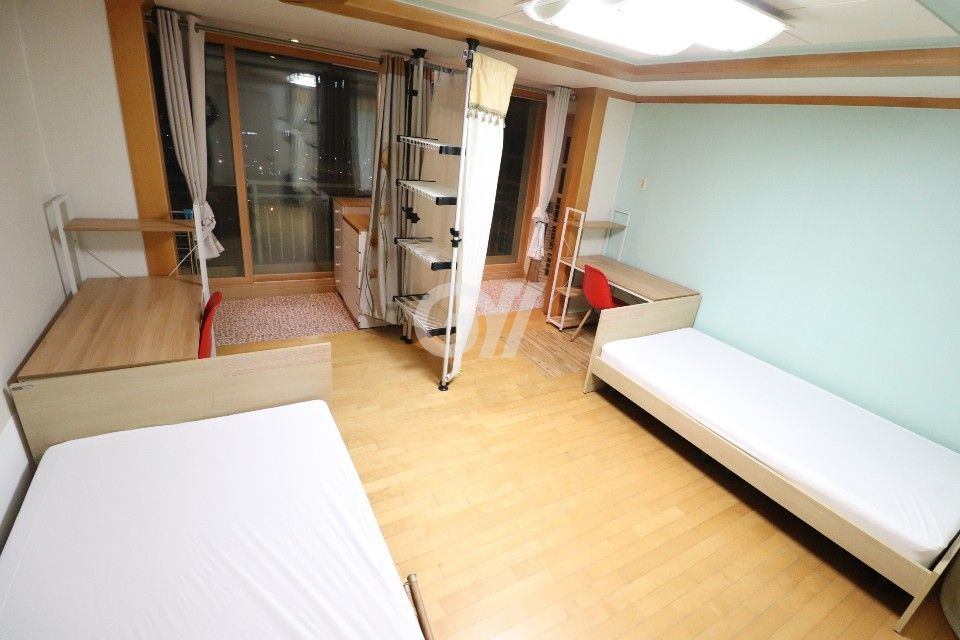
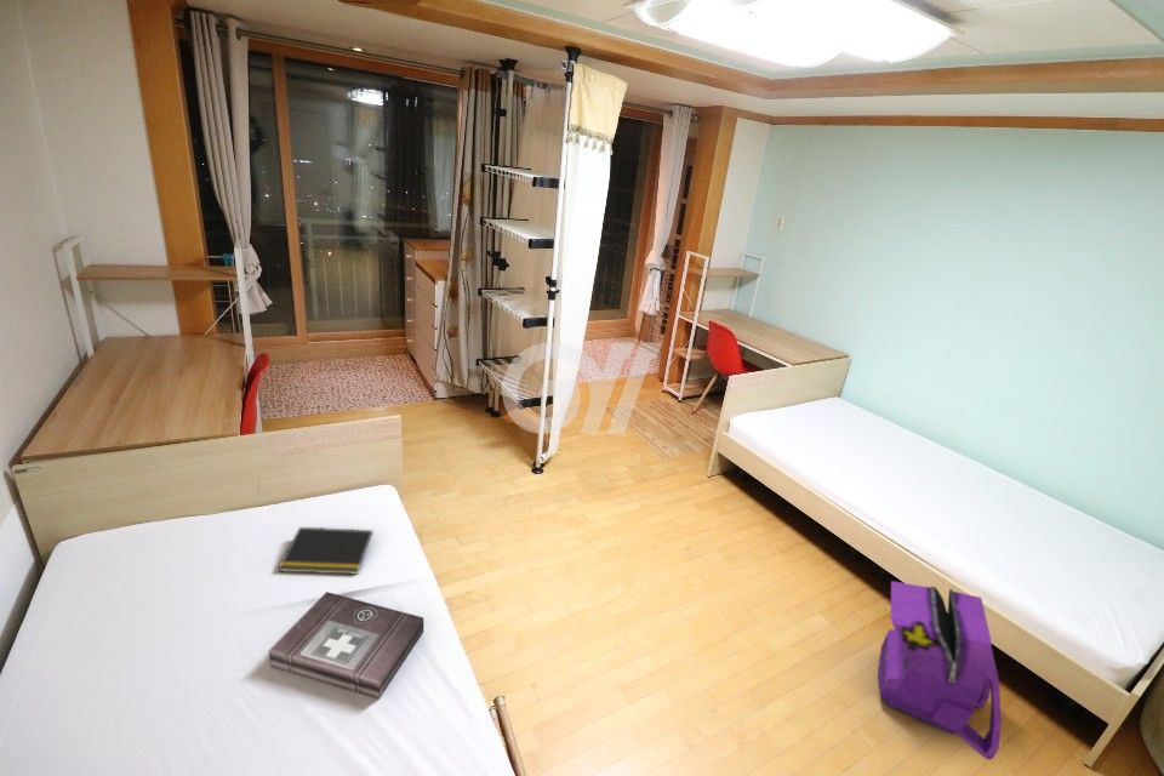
+ first aid kit [268,590,424,700]
+ notepad [276,526,373,576]
+ backpack [877,580,1003,761]
